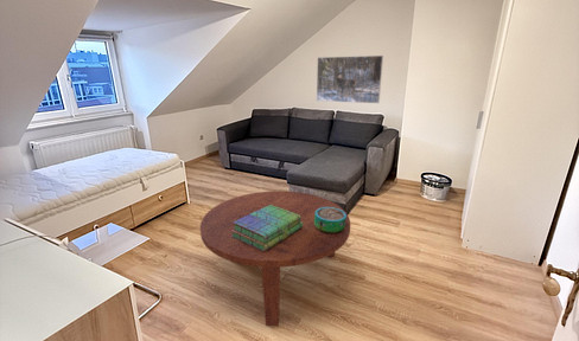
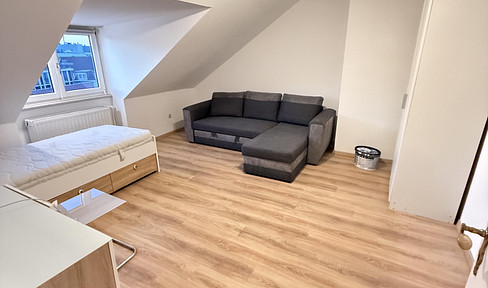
- stack of books [231,205,303,251]
- decorative bowl [314,207,348,233]
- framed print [316,54,384,104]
- coffee table [199,189,351,327]
